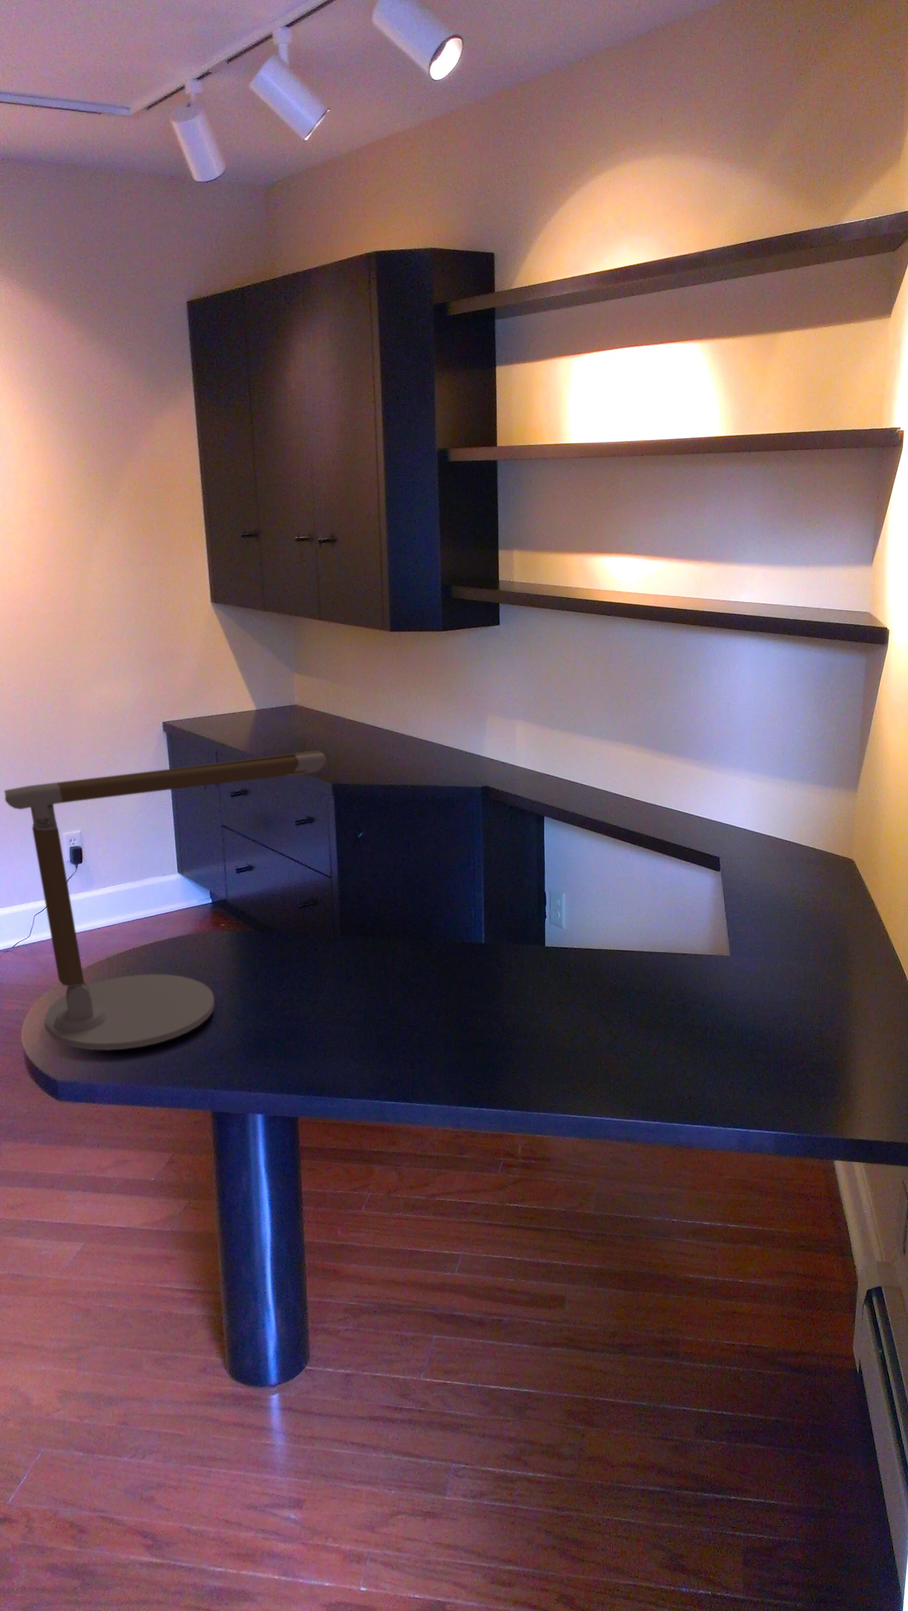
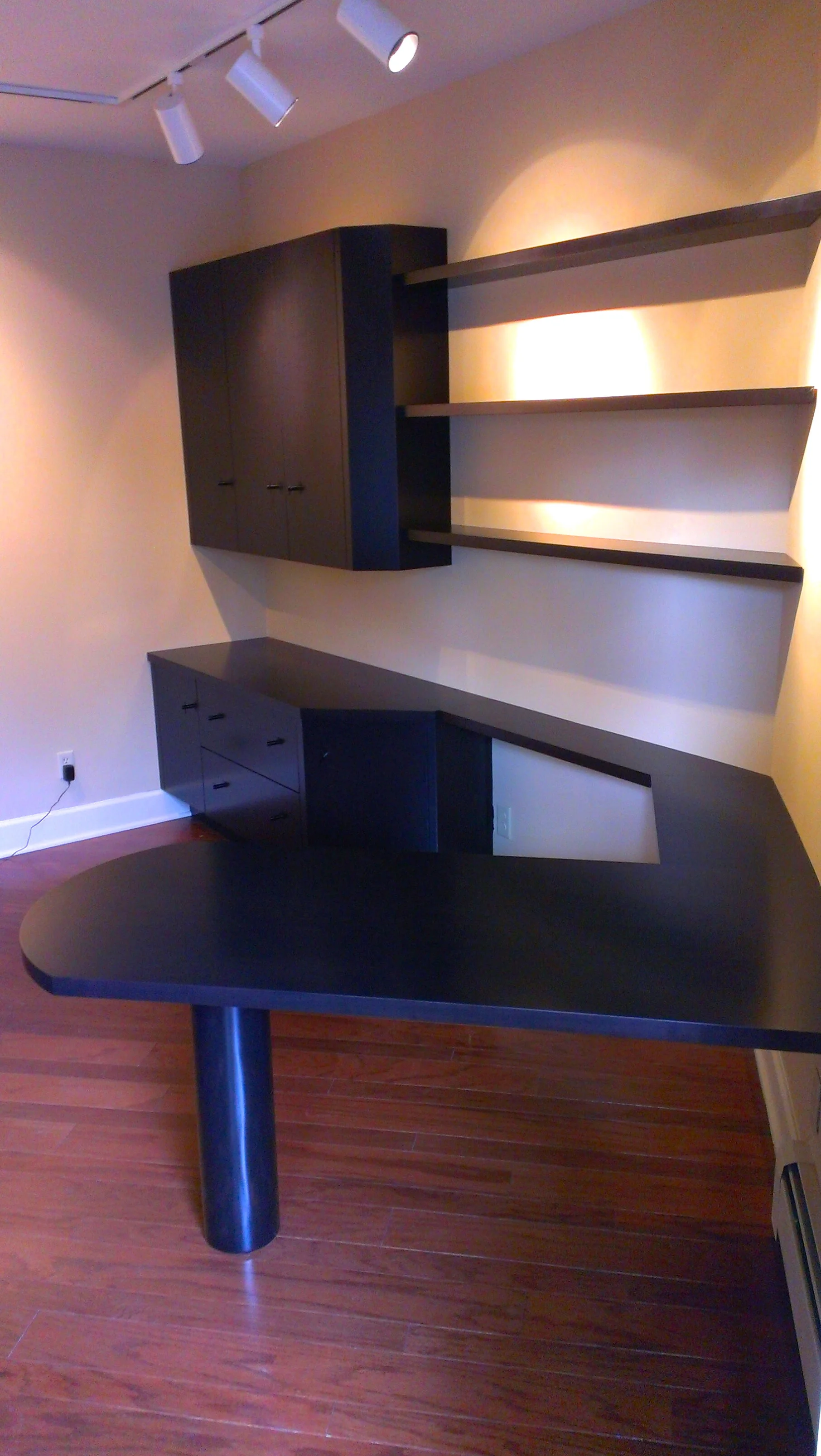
- desk lamp [4,750,326,1051]
